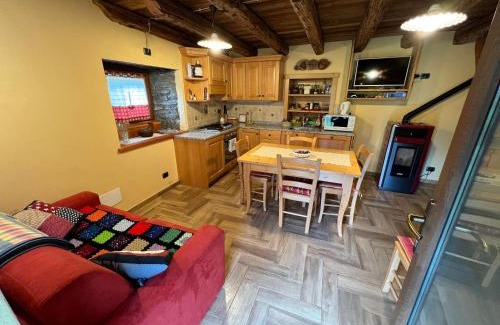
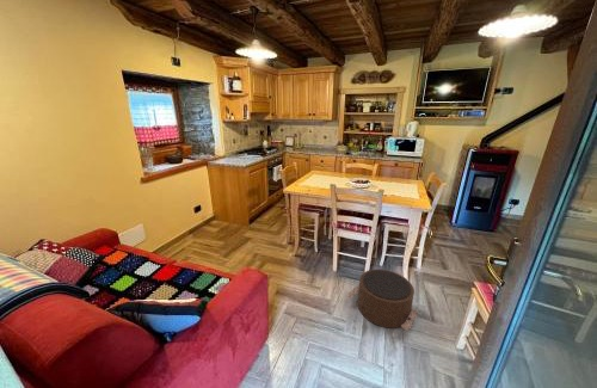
+ pouf [346,267,420,332]
